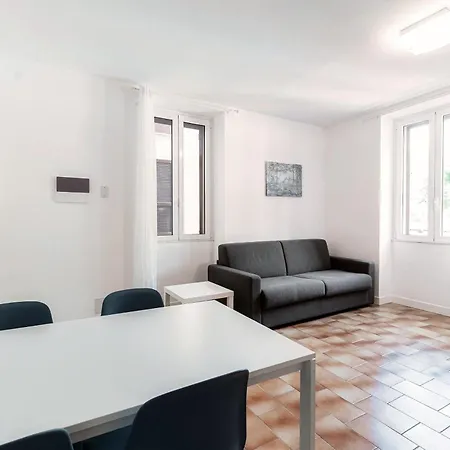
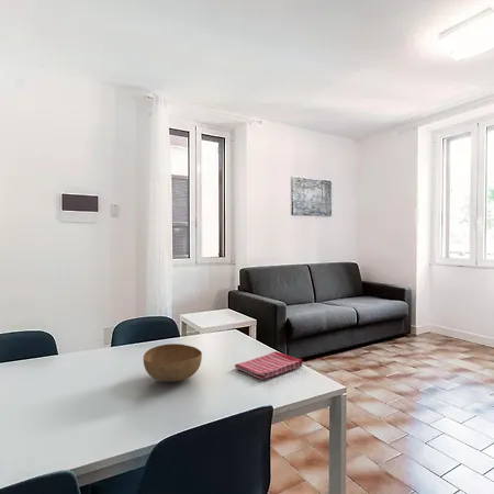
+ dish towel [234,350,304,381]
+ bowl [143,343,203,383]
